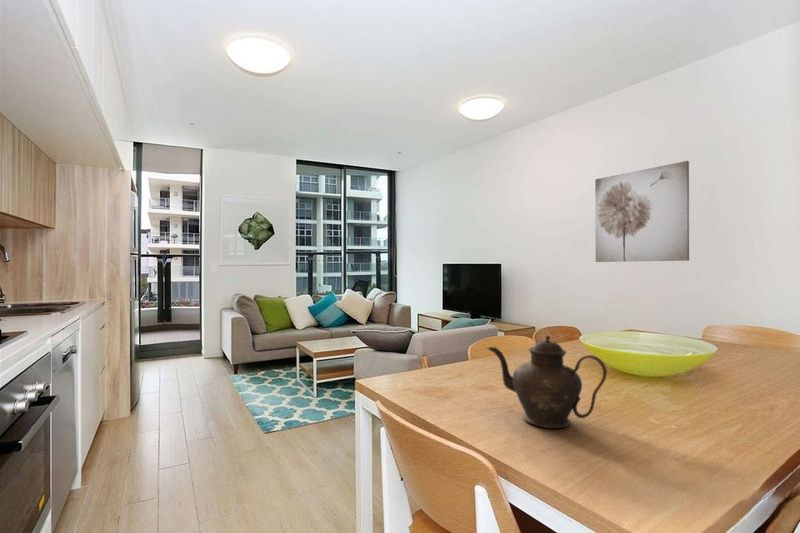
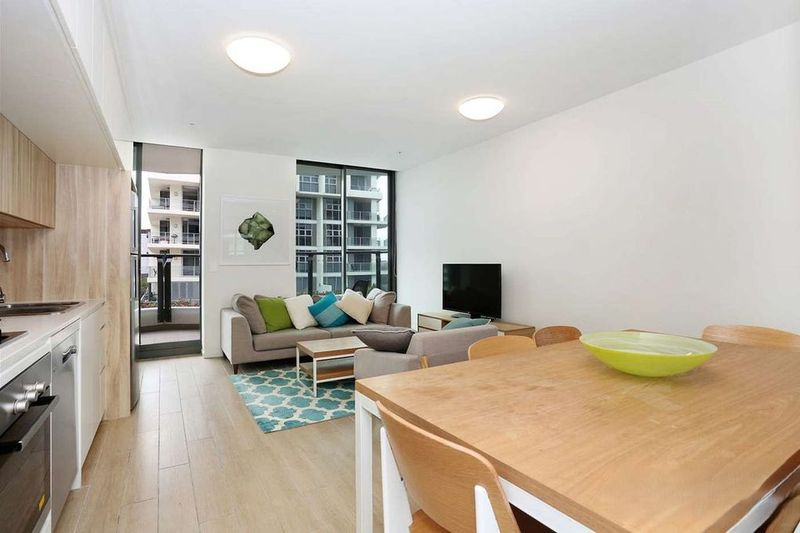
- wall art [594,160,690,263]
- teapot [486,335,608,429]
